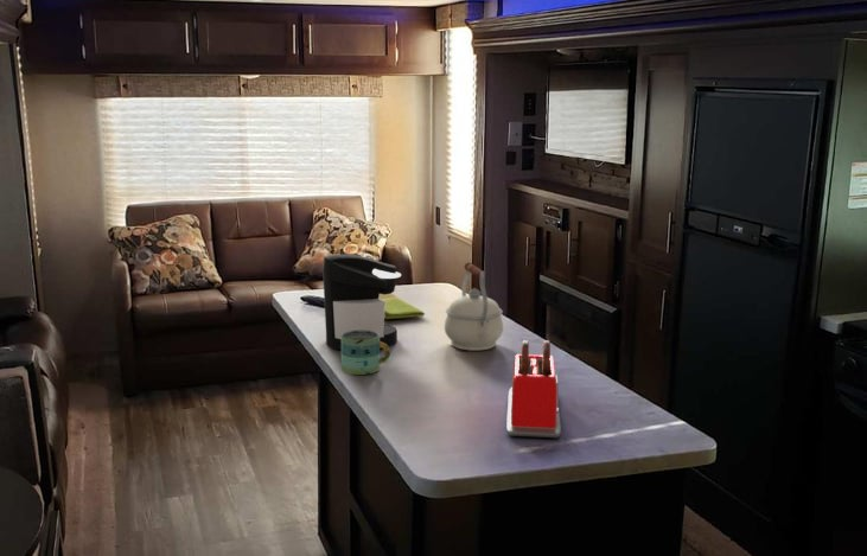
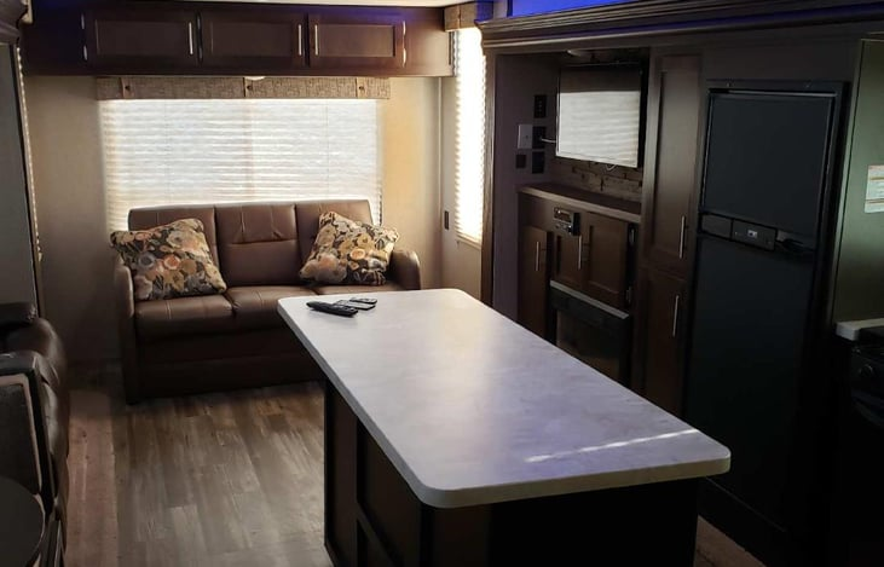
- kettle [444,261,504,352]
- toaster [505,339,562,439]
- coffee maker [321,254,402,351]
- mug [340,331,391,376]
- dish towel [378,293,426,320]
